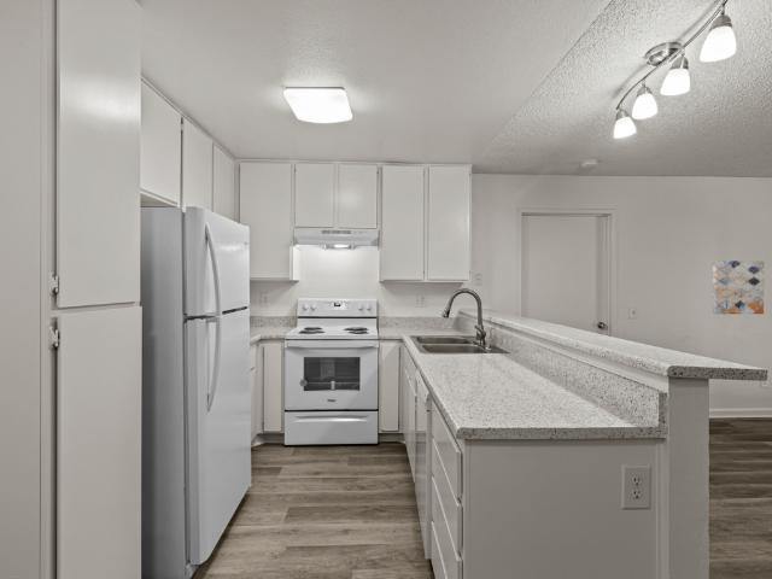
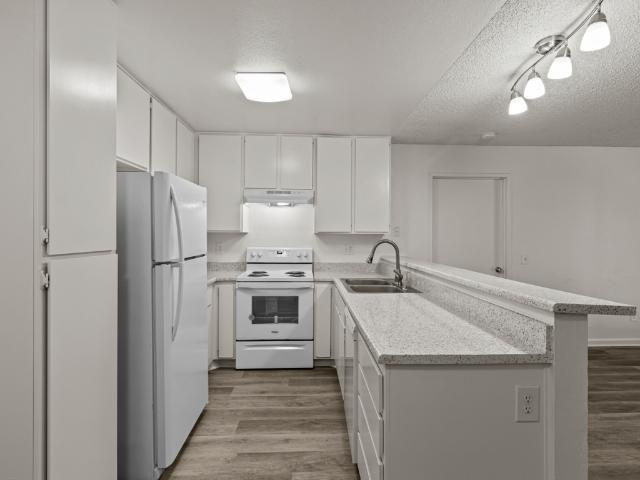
- wall art [712,259,765,315]
